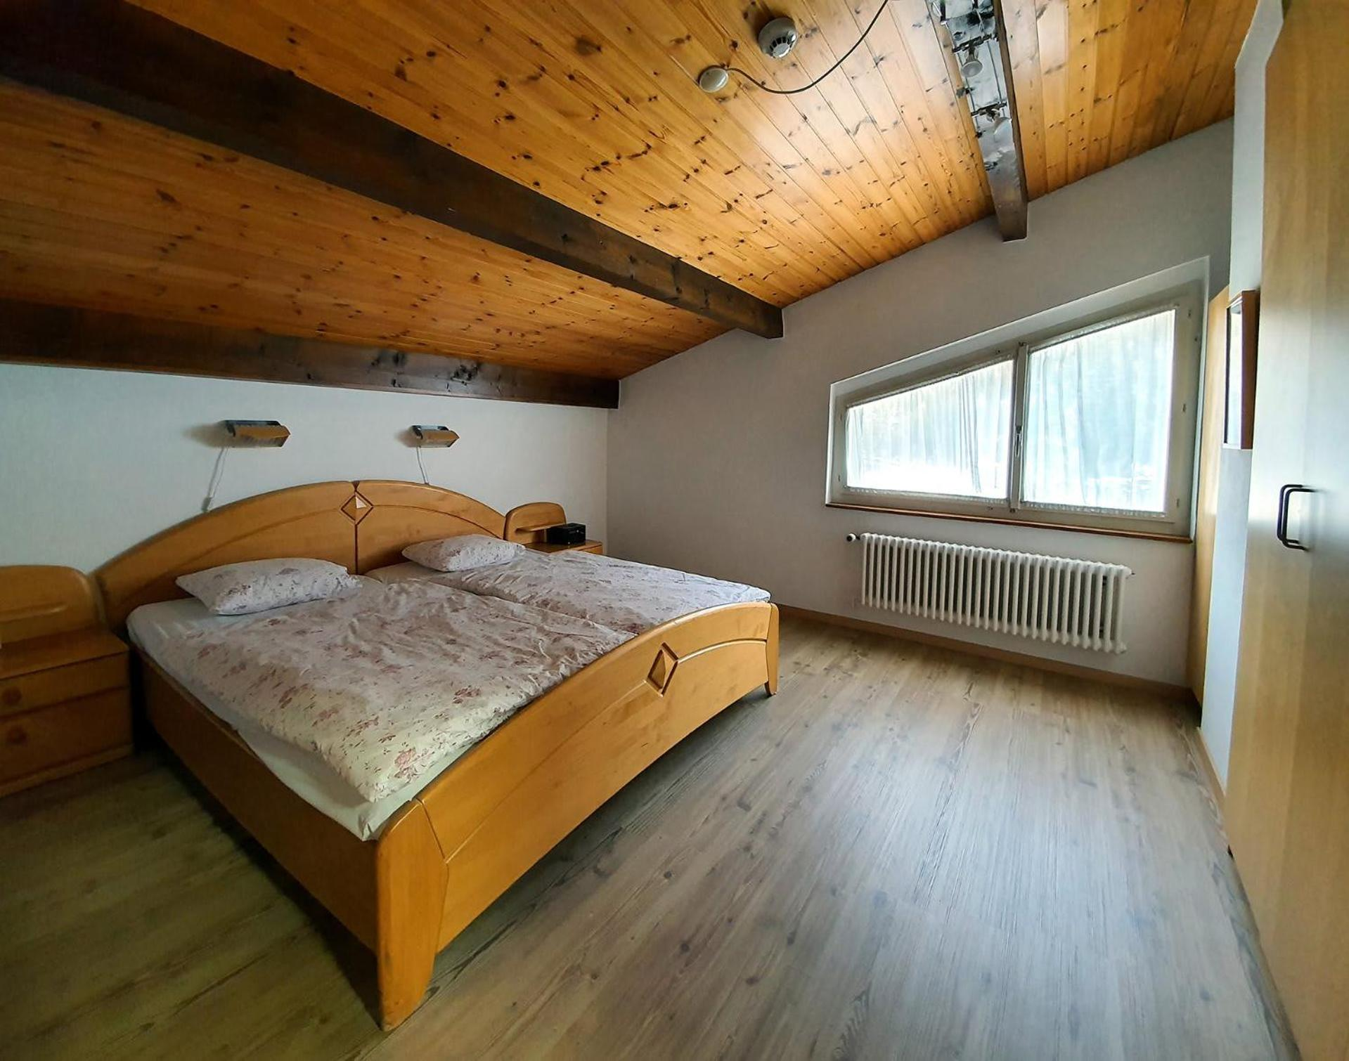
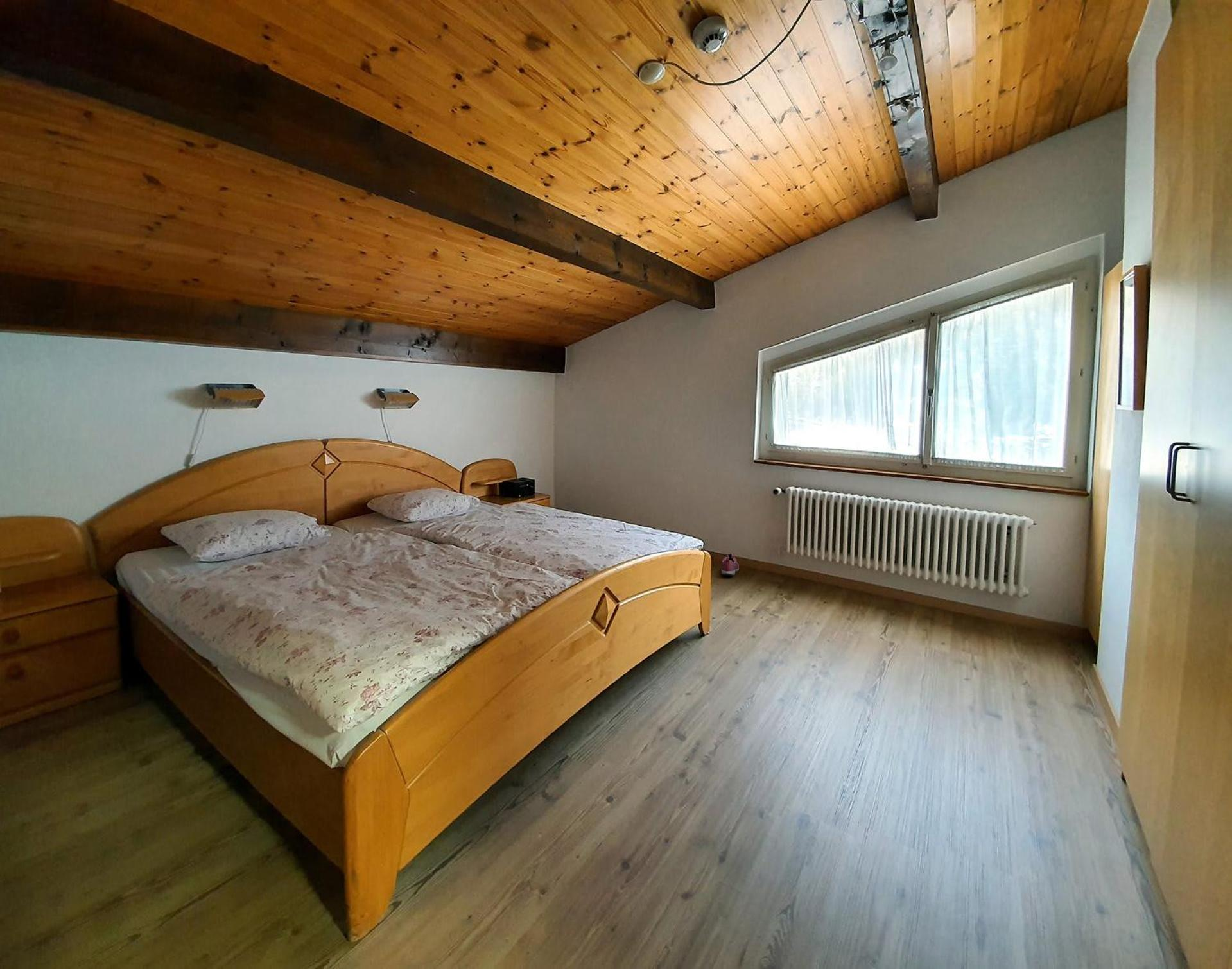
+ shoe [721,553,740,576]
